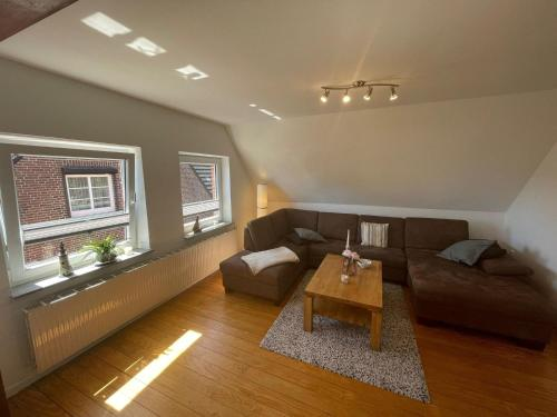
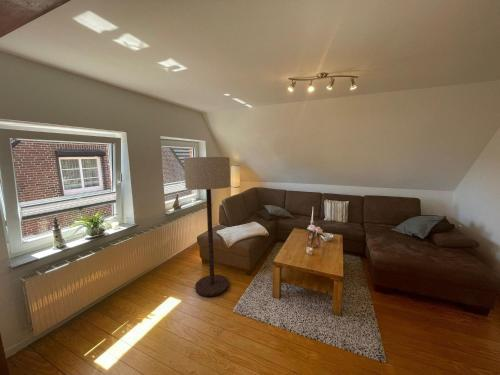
+ floor lamp [183,156,231,298]
